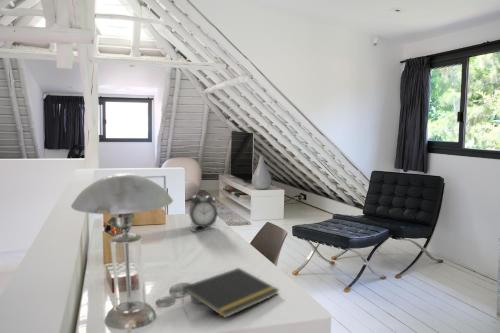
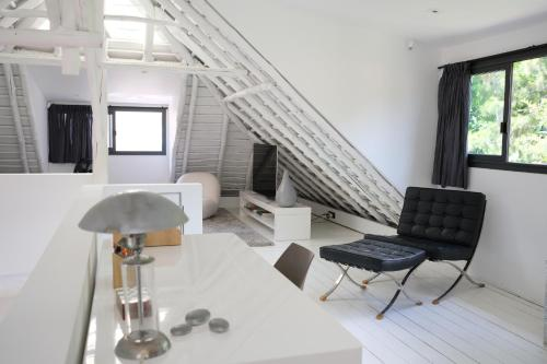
- notepad [181,267,280,319]
- alarm clock [187,195,219,229]
